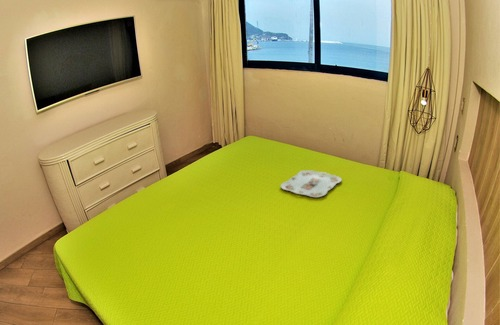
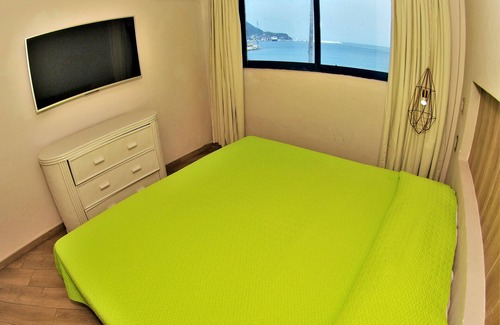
- serving tray [280,169,343,198]
